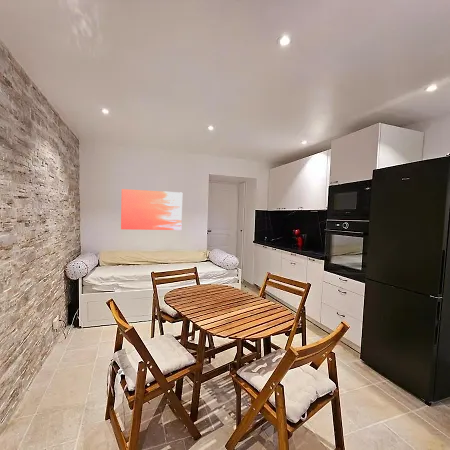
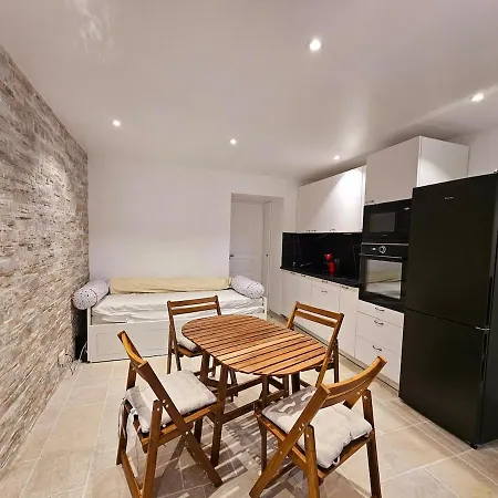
- wall art [120,188,183,231]
